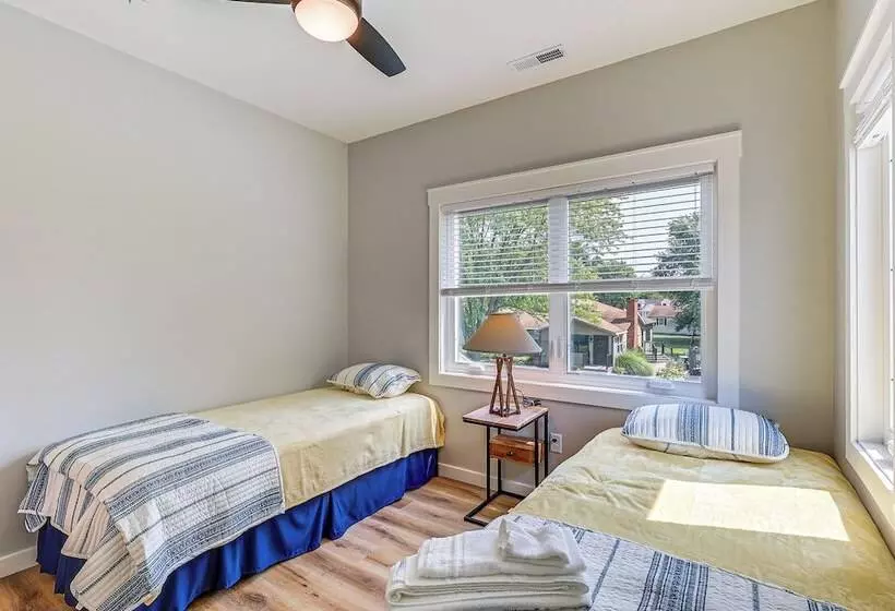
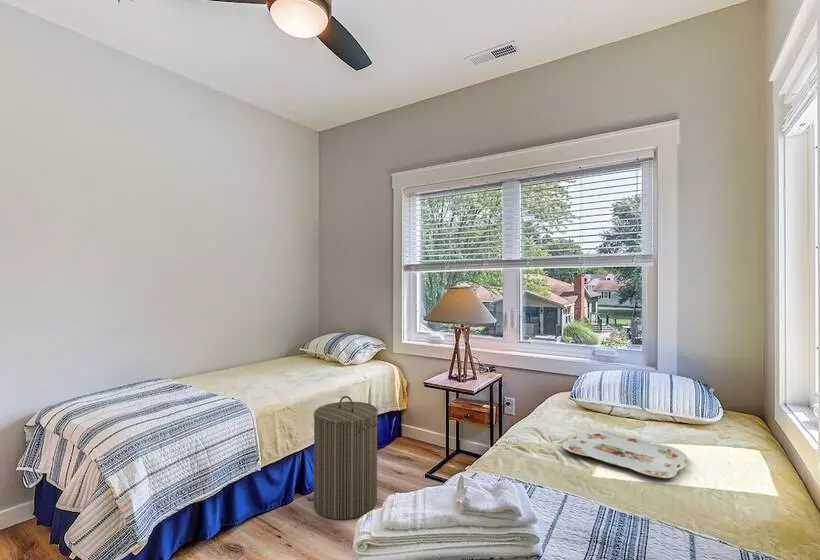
+ laundry hamper [313,395,379,521]
+ serving tray [561,428,688,479]
